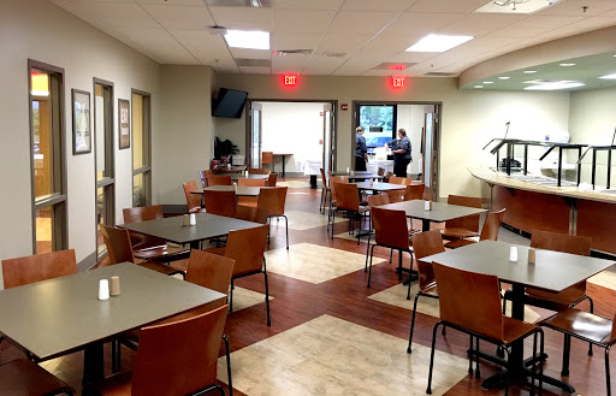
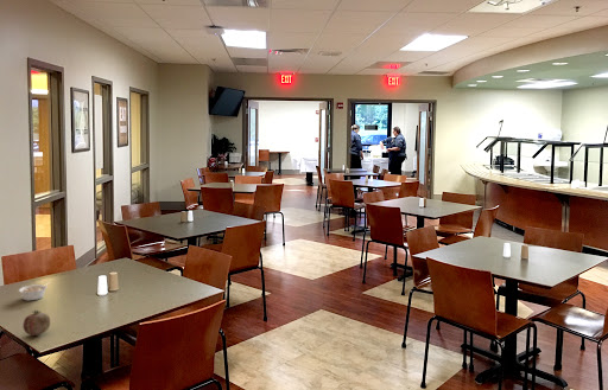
+ legume [18,281,52,302]
+ fruit [23,309,51,337]
